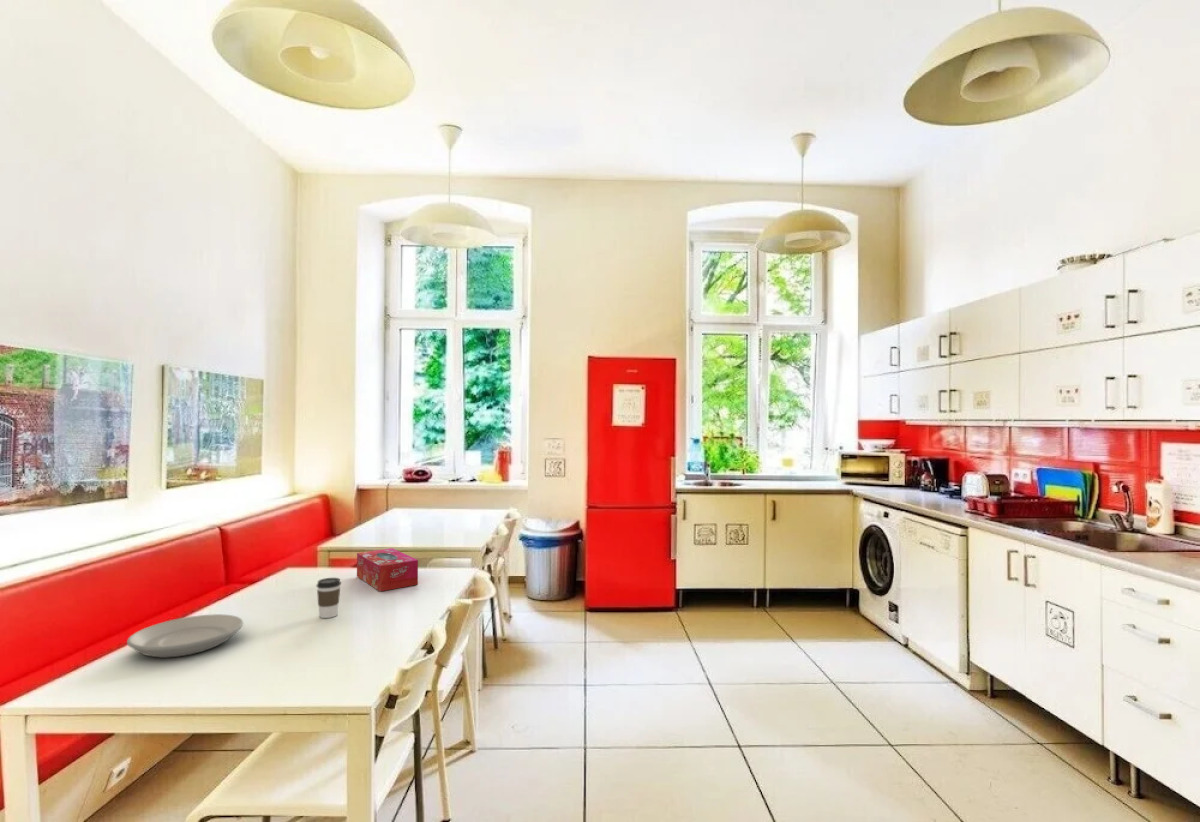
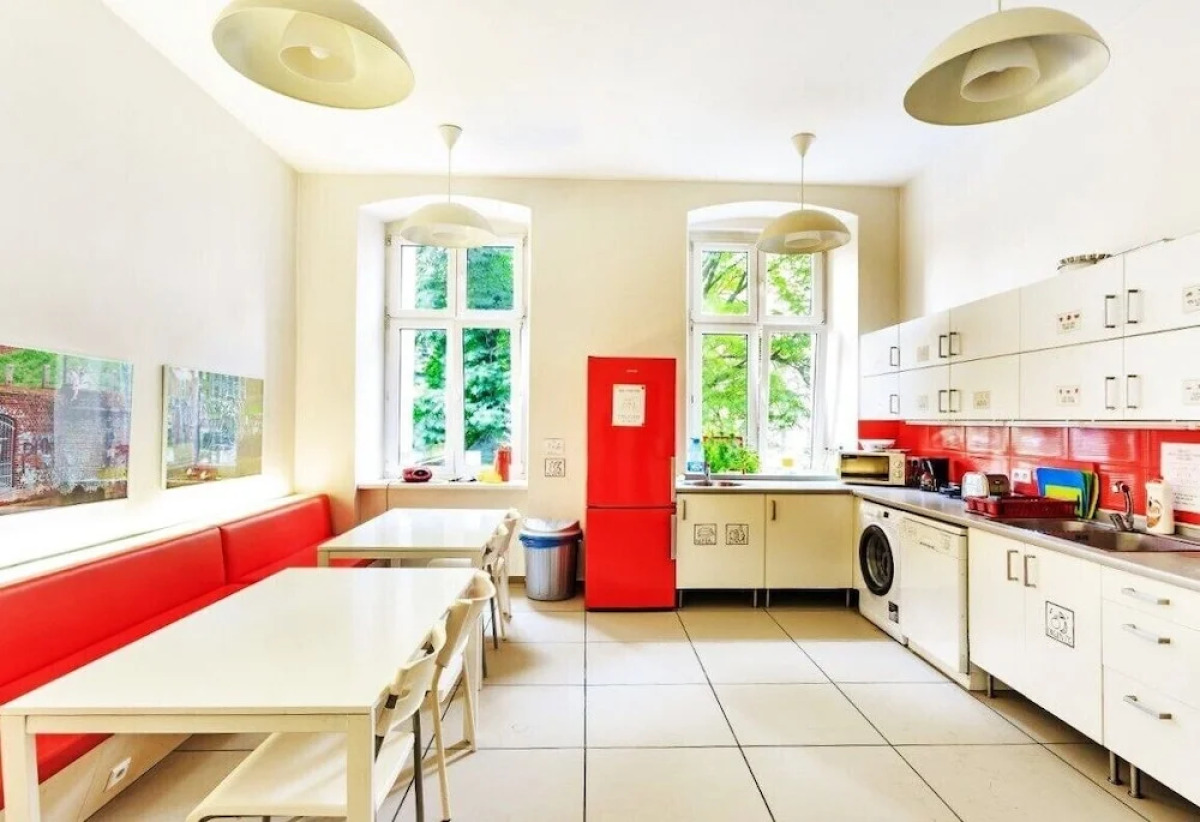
- tissue box [356,547,419,592]
- plate [126,613,244,659]
- coffee cup [316,577,342,619]
